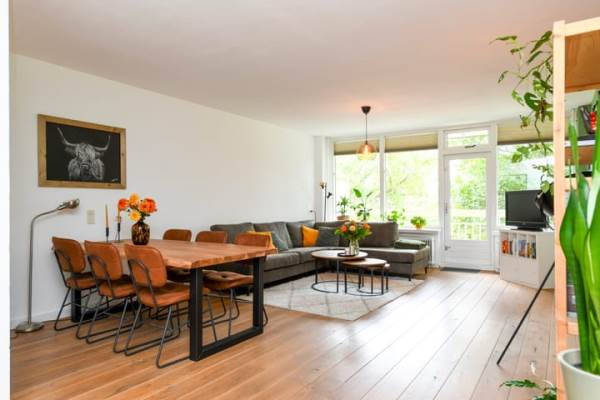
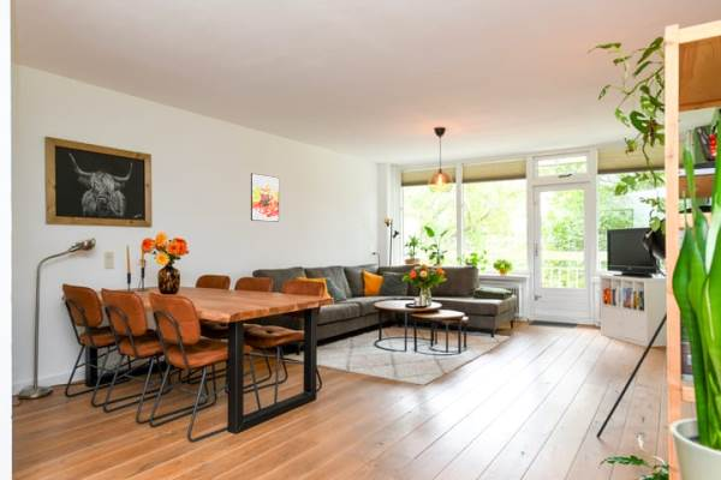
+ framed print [250,172,280,223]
